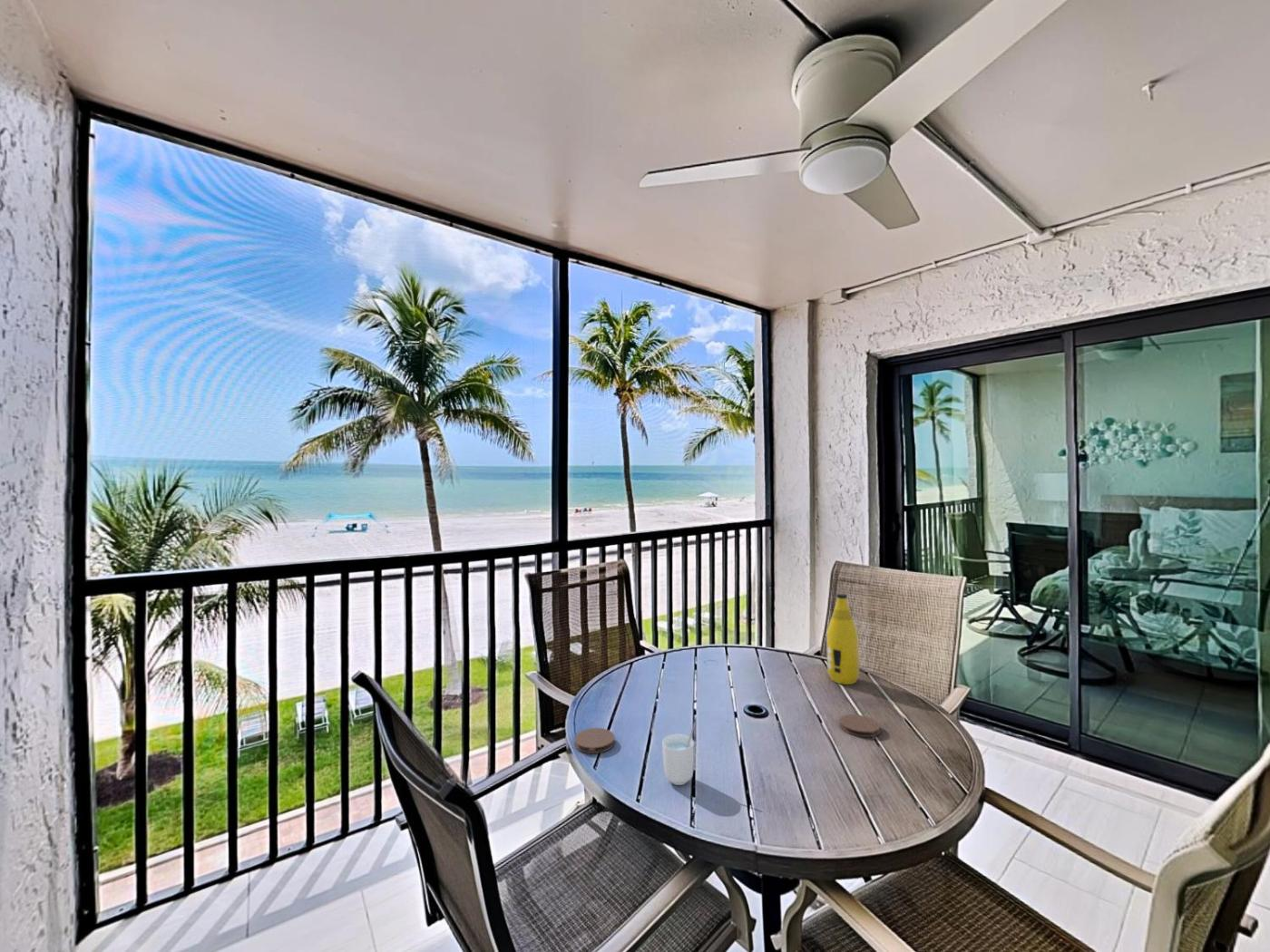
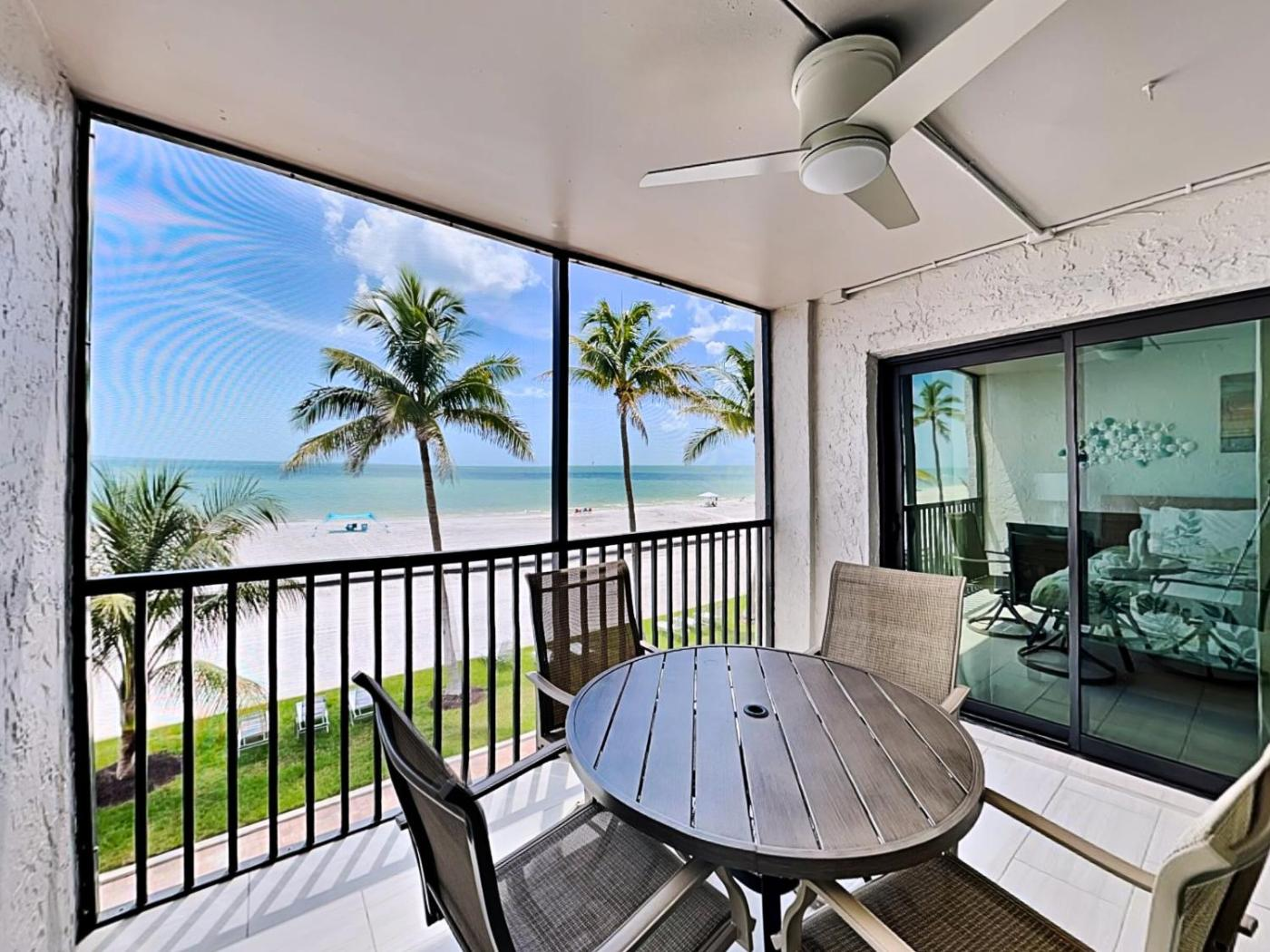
- coaster [573,727,616,754]
- bottle [826,592,860,685]
- cup [661,721,697,786]
- coaster [838,714,881,738]
